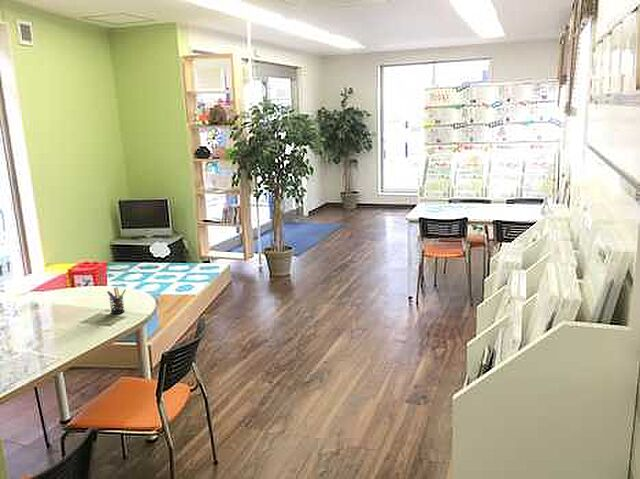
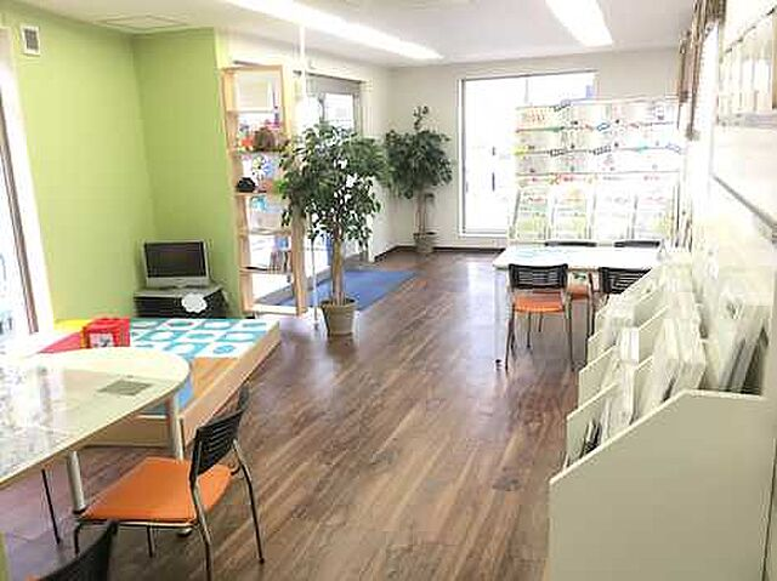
- pen holder [106,286,127,315]
